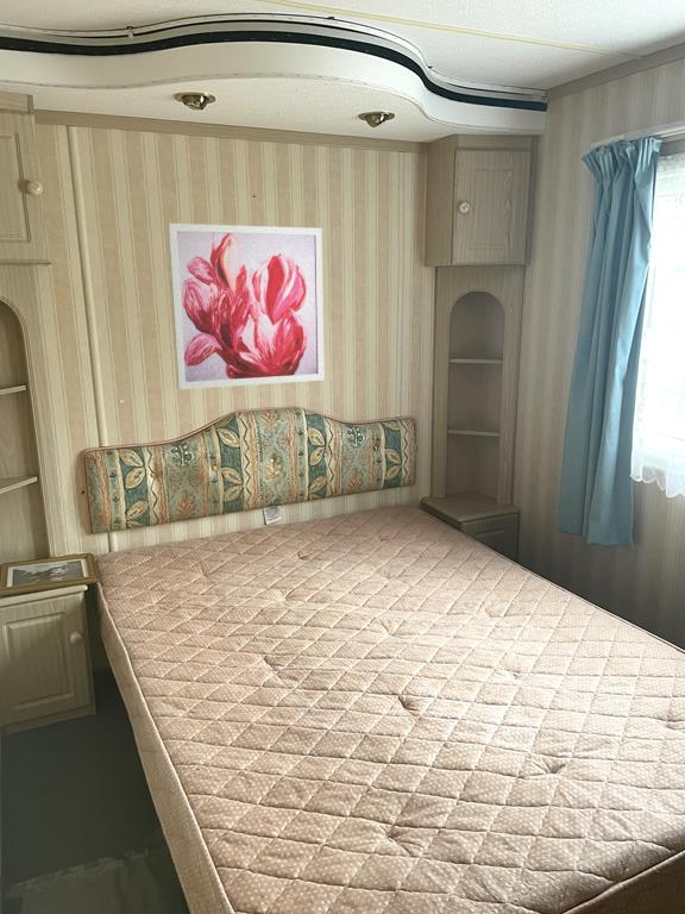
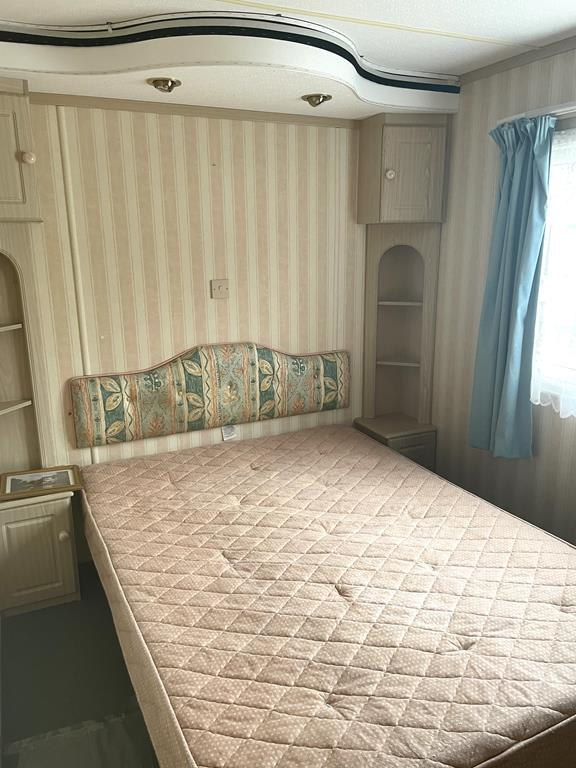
- wall art [166,223,325,390]
